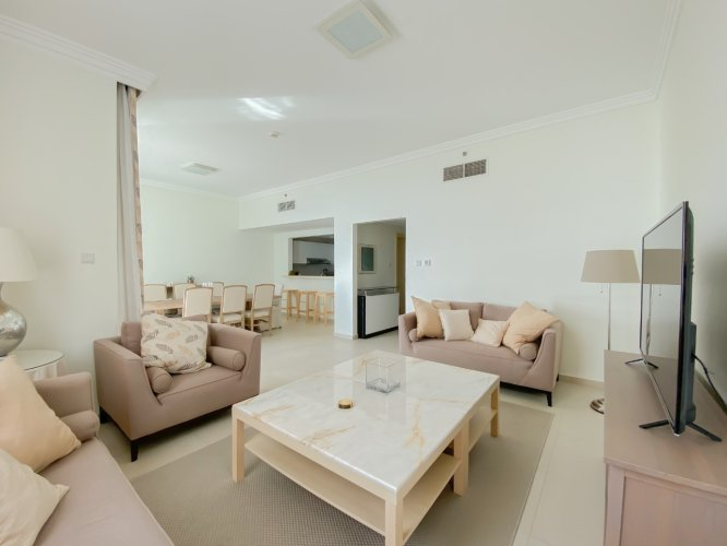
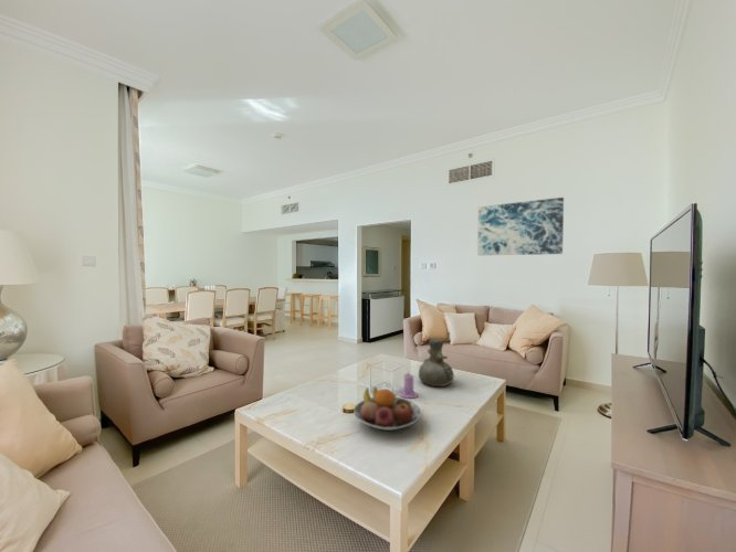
+ wall art [476,197,565,256]
+ vase [418,338,455,388]
+ candle [398,372,419,400]
+ fruit bowl [353,385,422,432]
